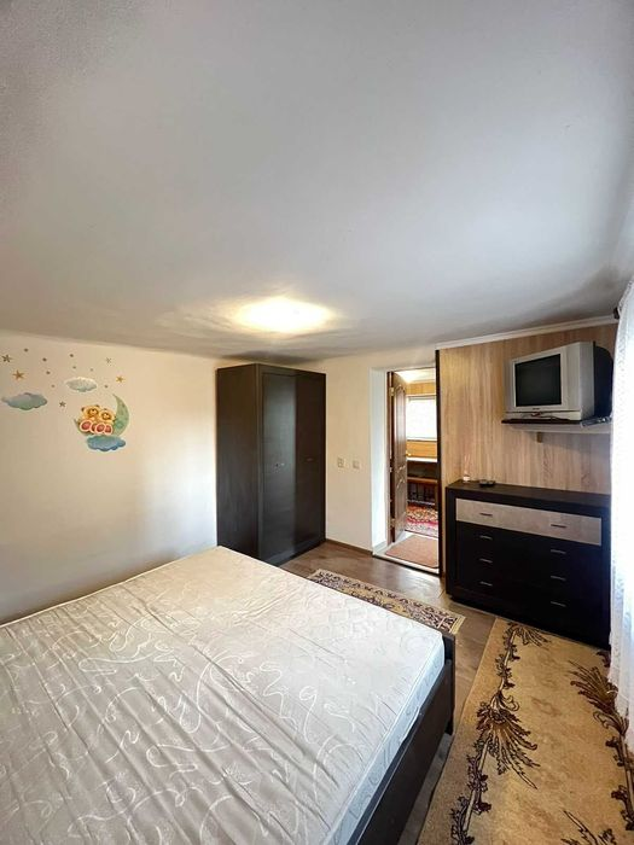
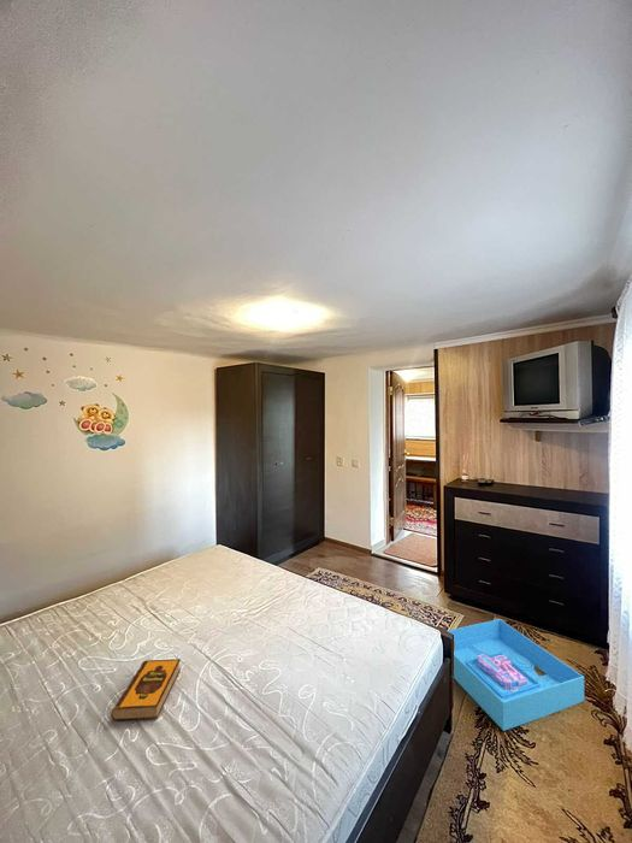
+ hardback book [110,658,182,723]
+ storage bin [447,618,585,732]
